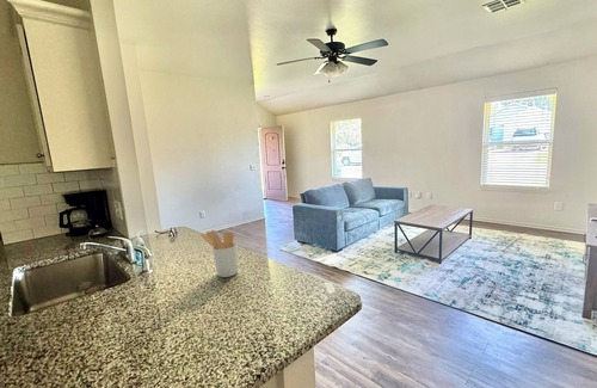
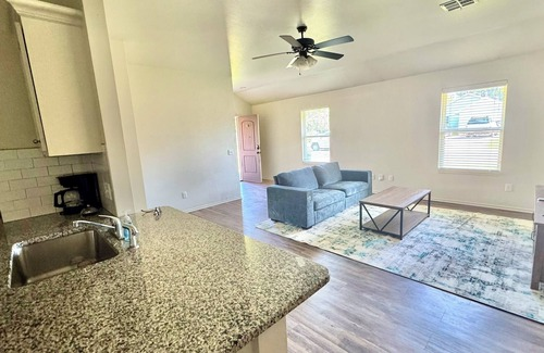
- utensil holder [199,229,239,278]
